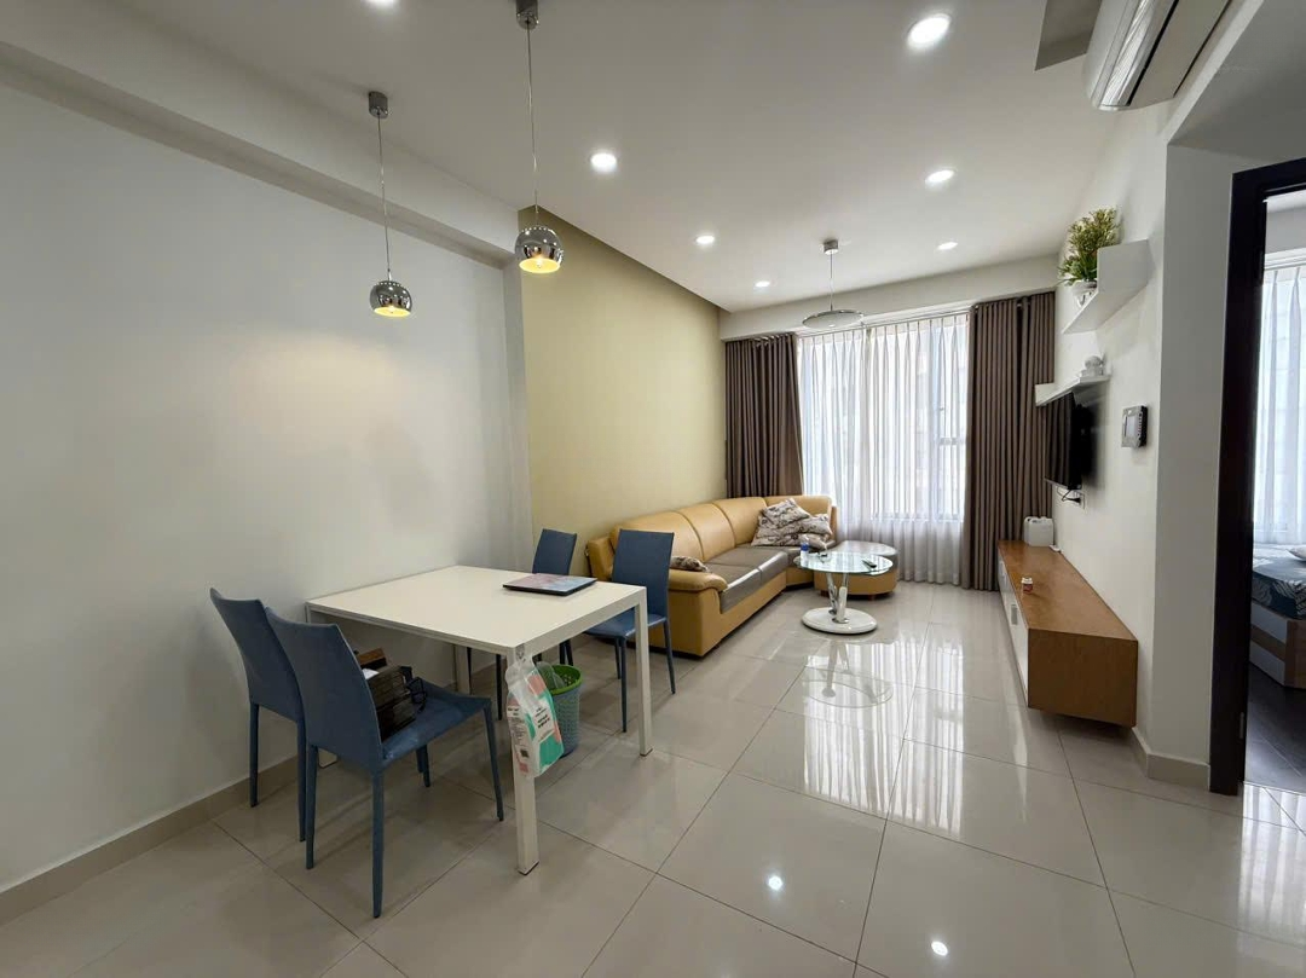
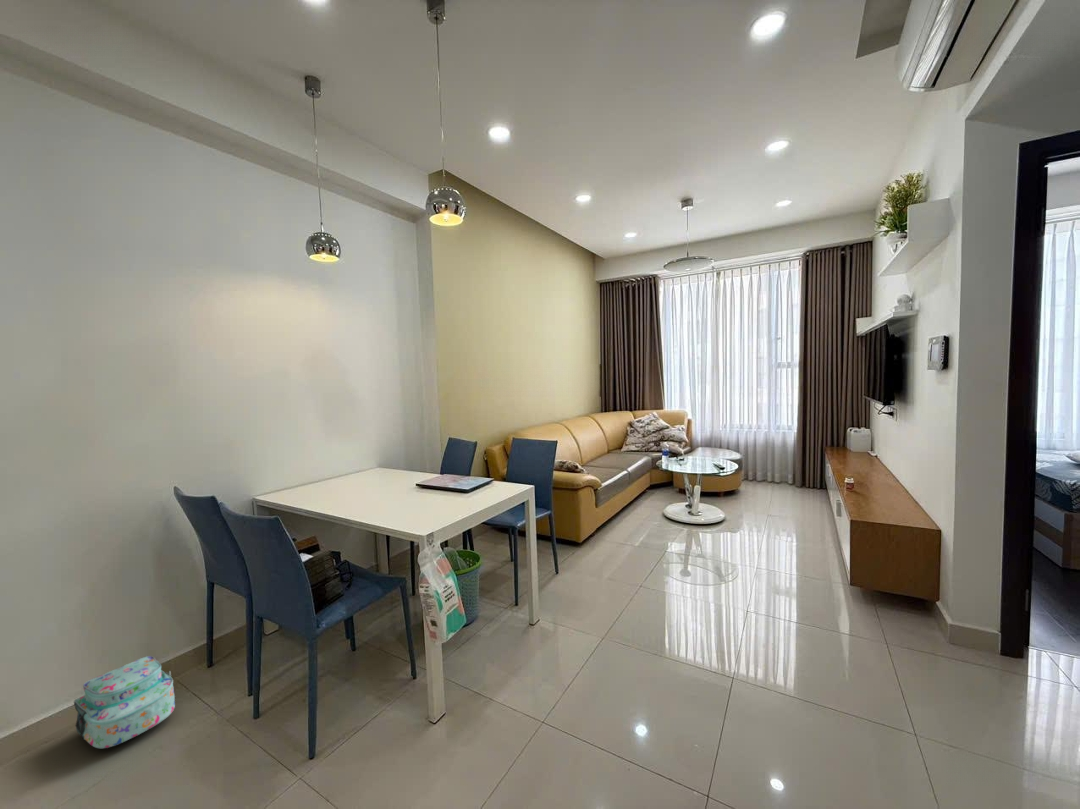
+ backpack [73,655,176,749]
